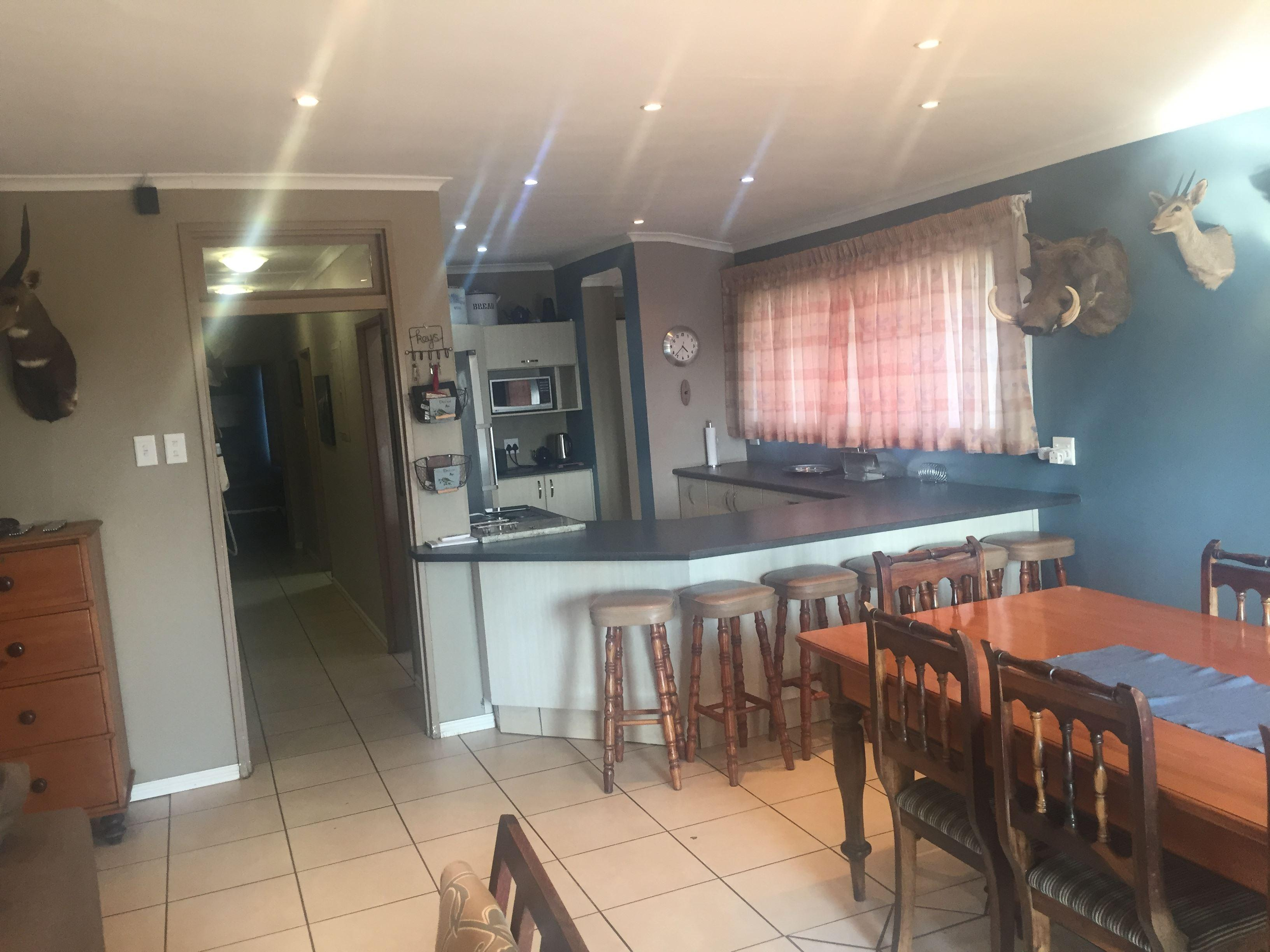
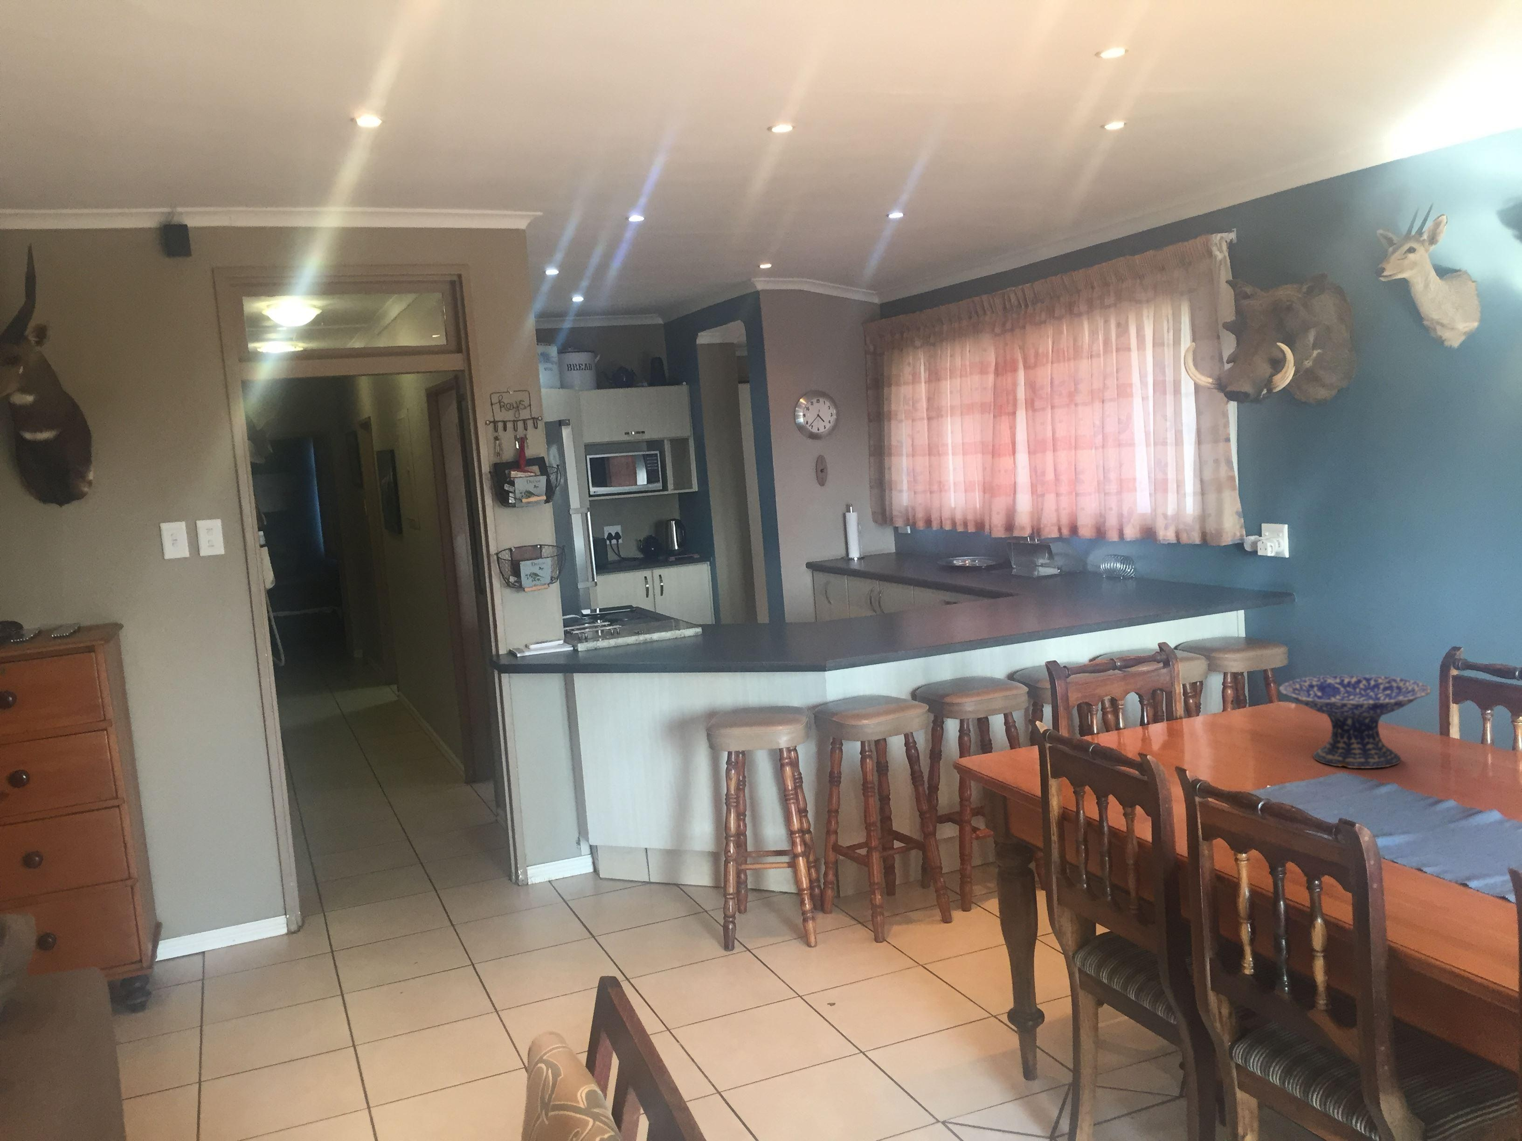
+ decorative bowl [1279,675,1432,768]
